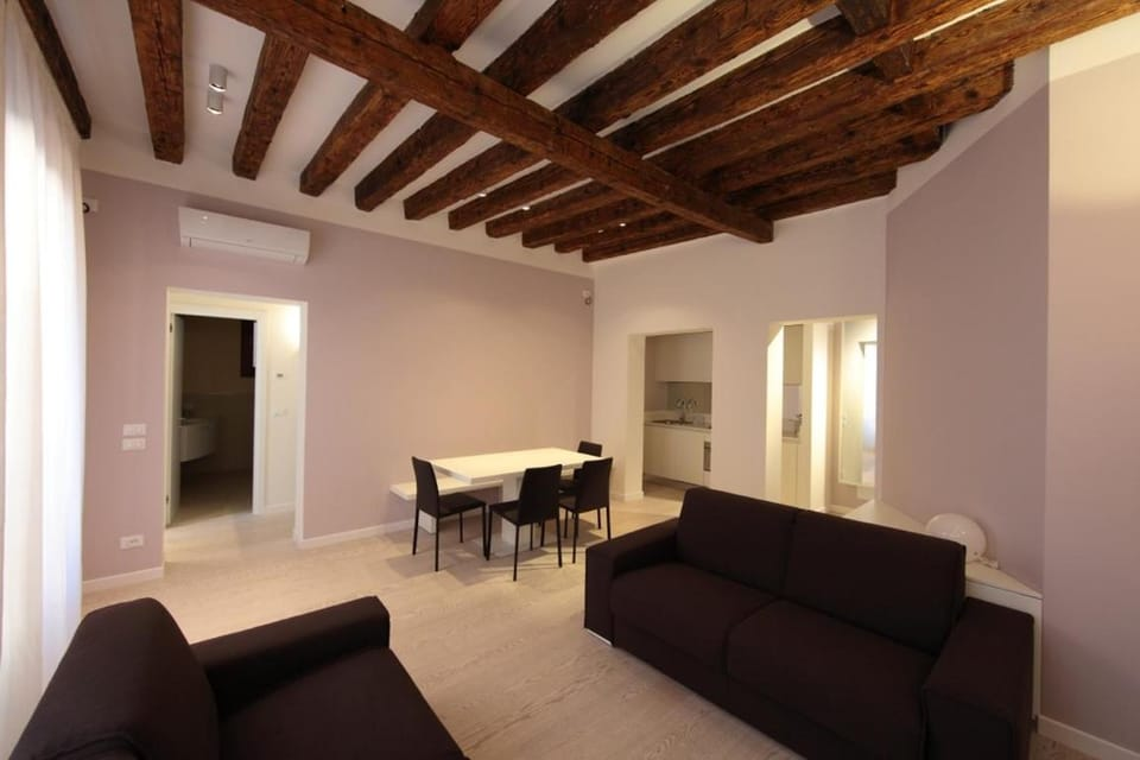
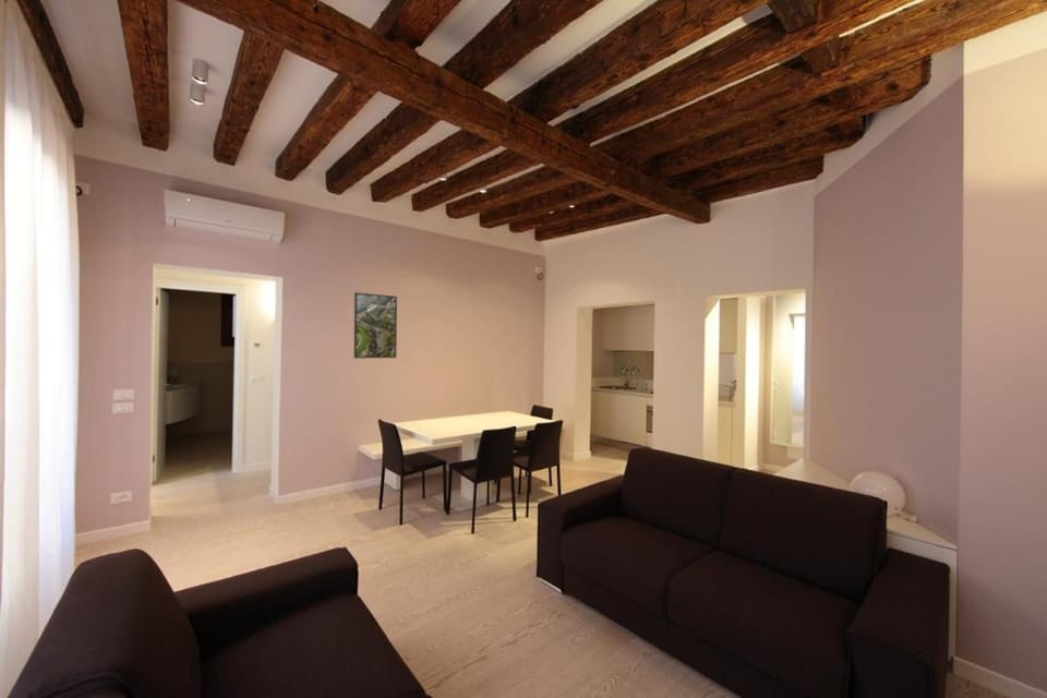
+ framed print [353,291,398,359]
